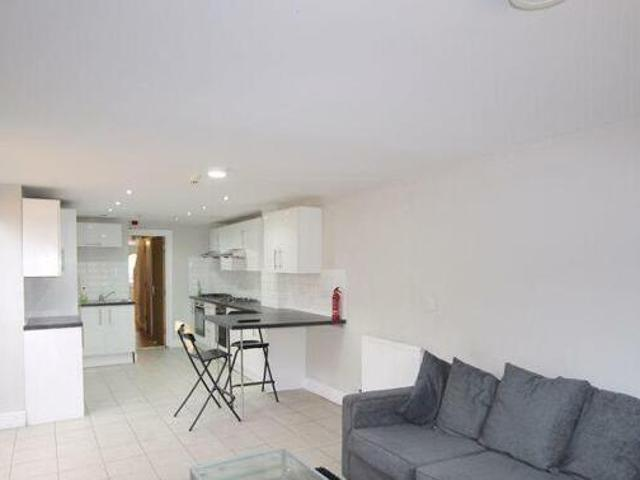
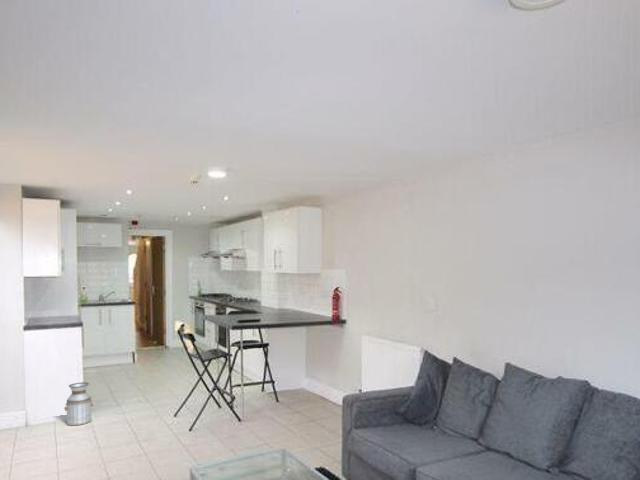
+ planter [63,381,94,427]
